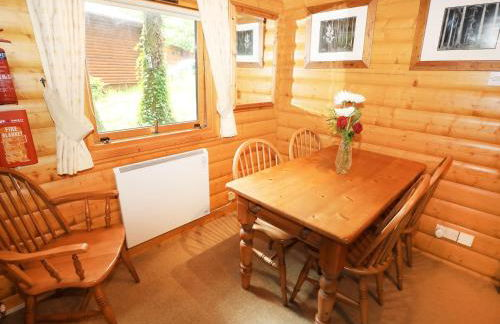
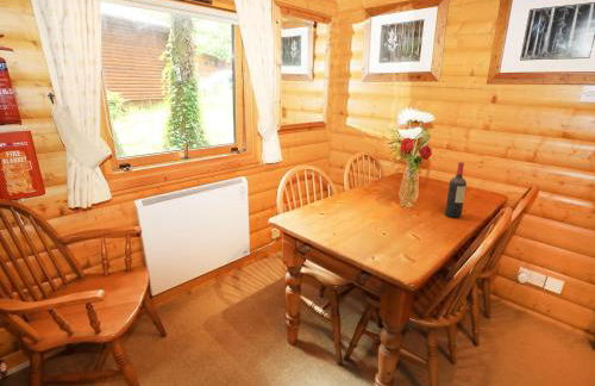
+ wine bottle [444,161,468,219]
